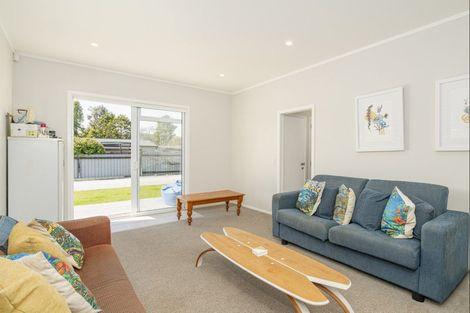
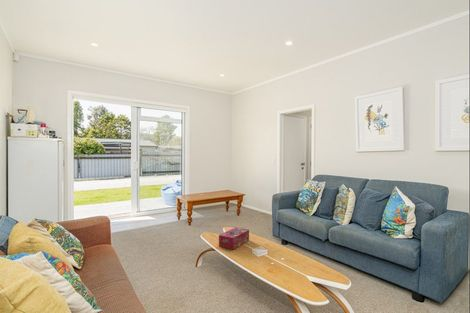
+ tissue box [218,226,250,250]
